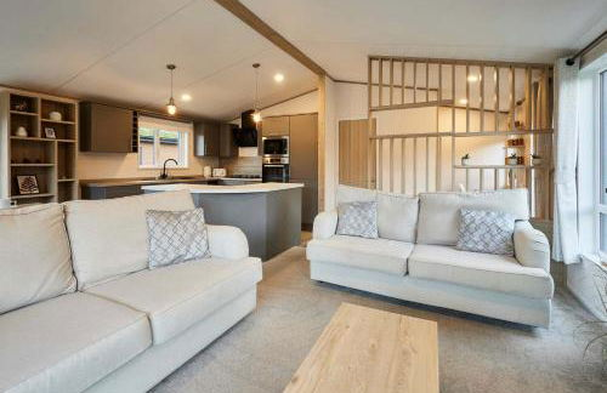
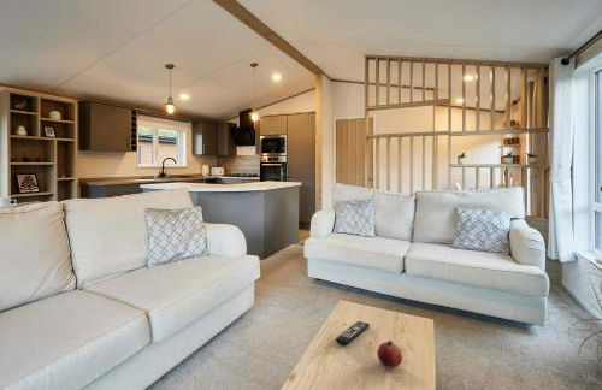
+ remote control [335,320,371,347]
+ fruit [376,339,403,368]
